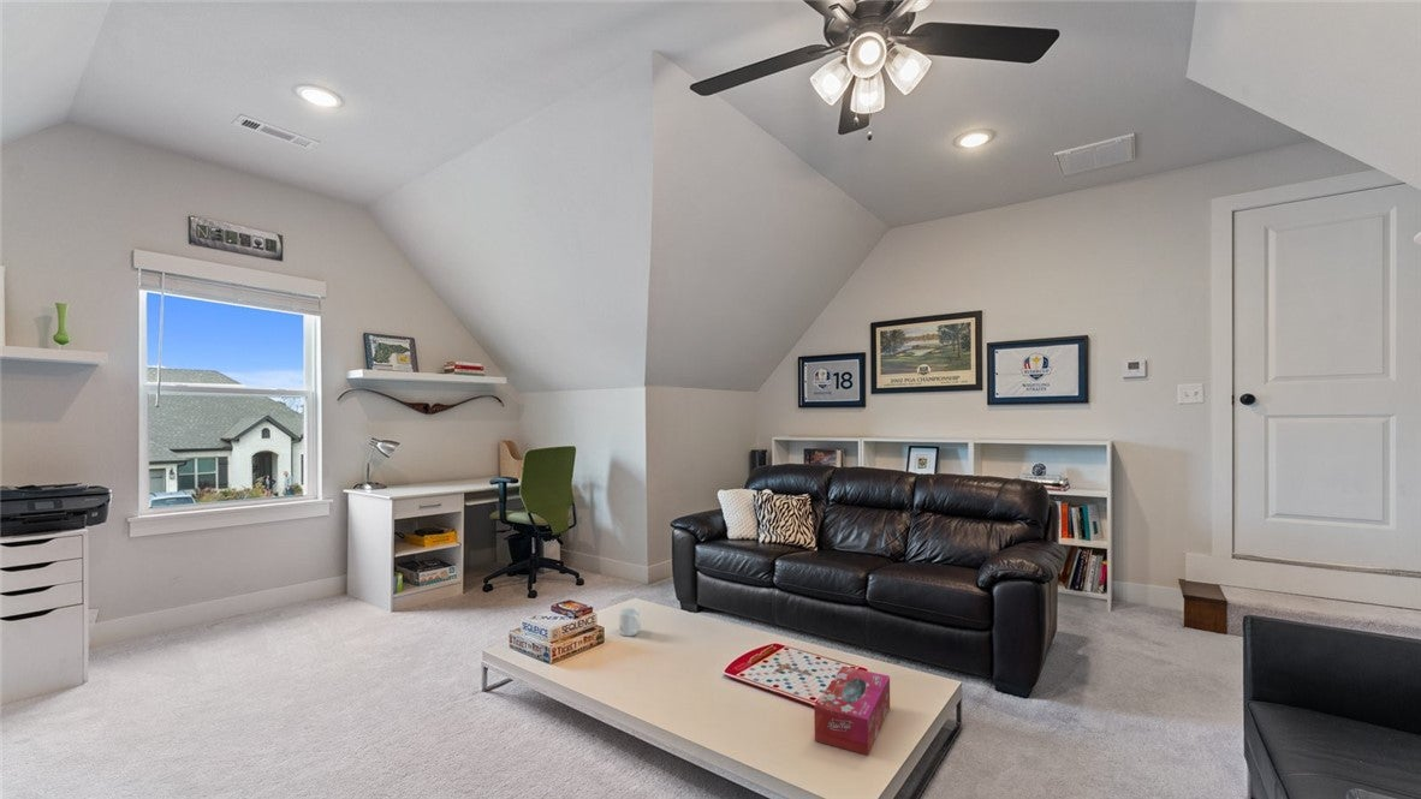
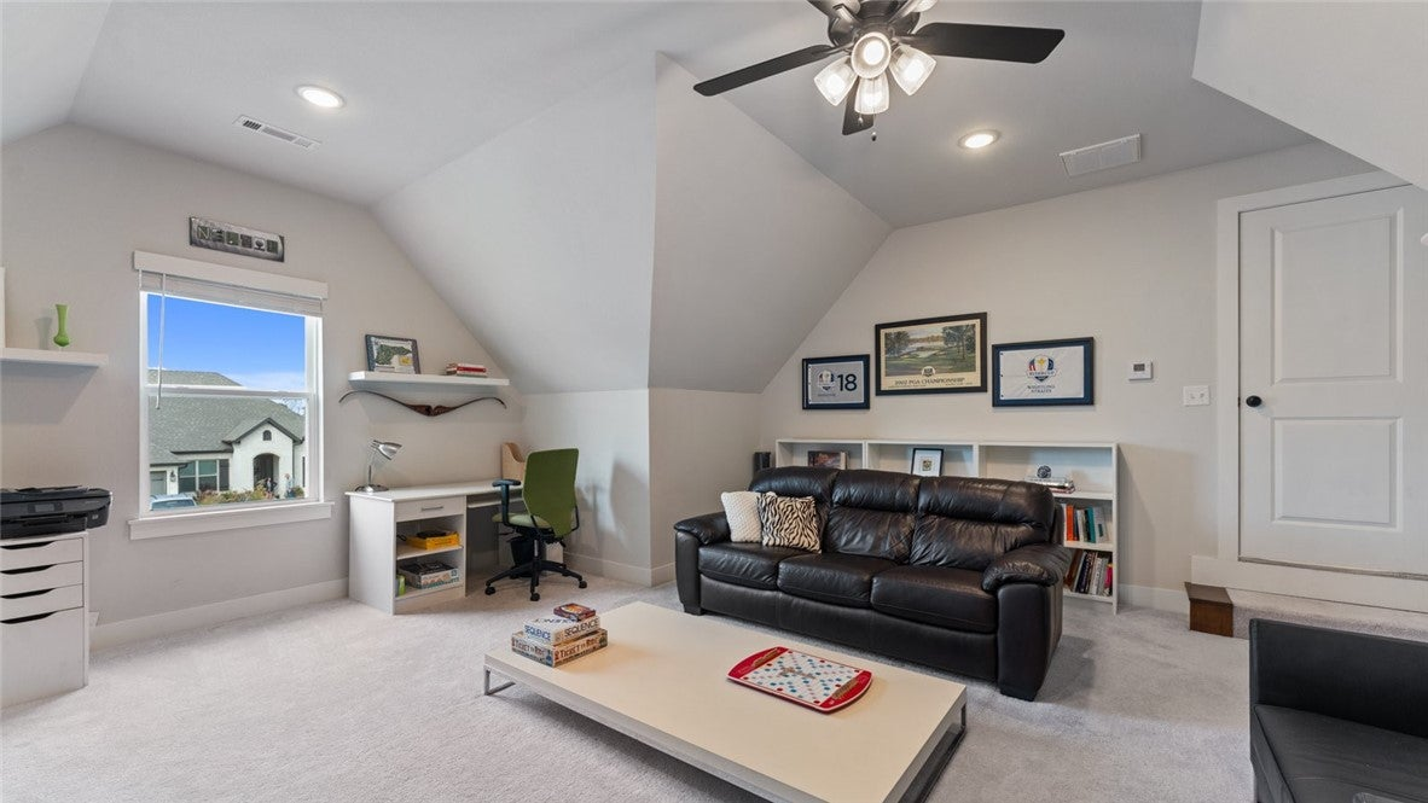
- mug [618,607,642,637]
- tissue box [813,666,891,757]
